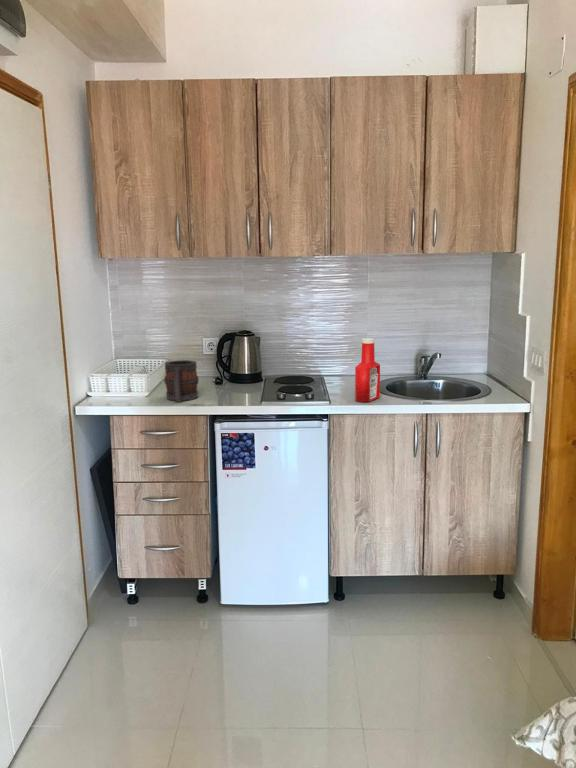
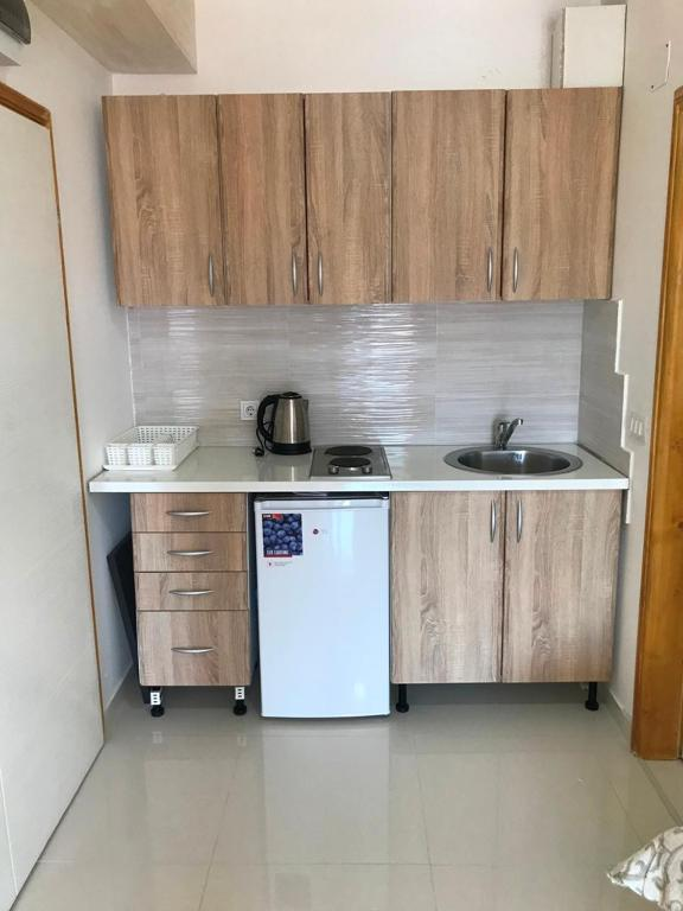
- soap bottle [354,337,381,403]
- mug [163,359,200,403]
